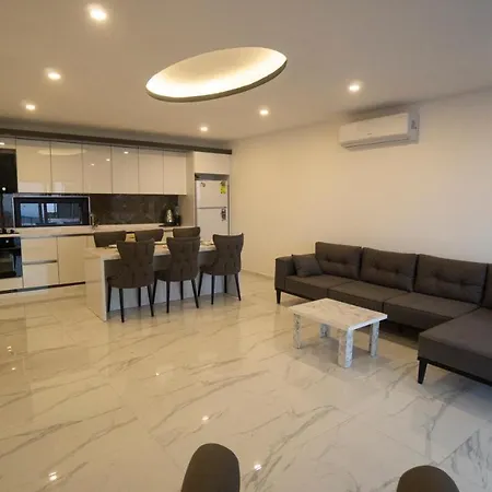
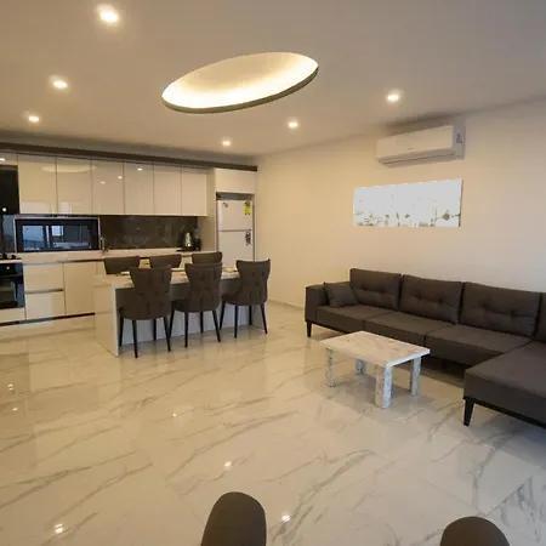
+ wall art [352,178,465,228]
